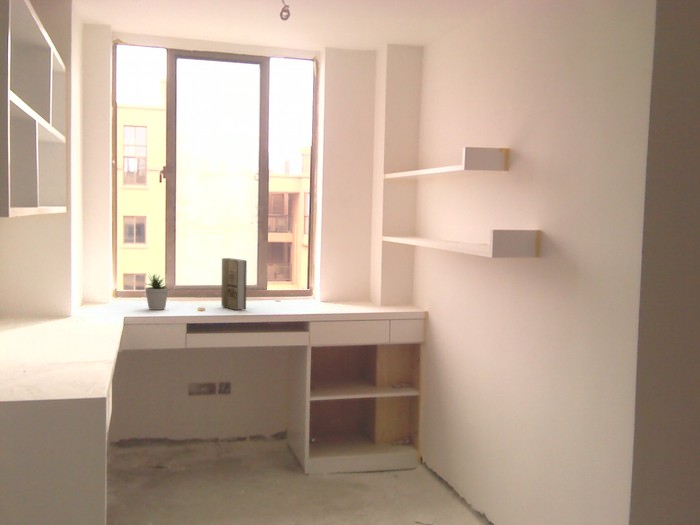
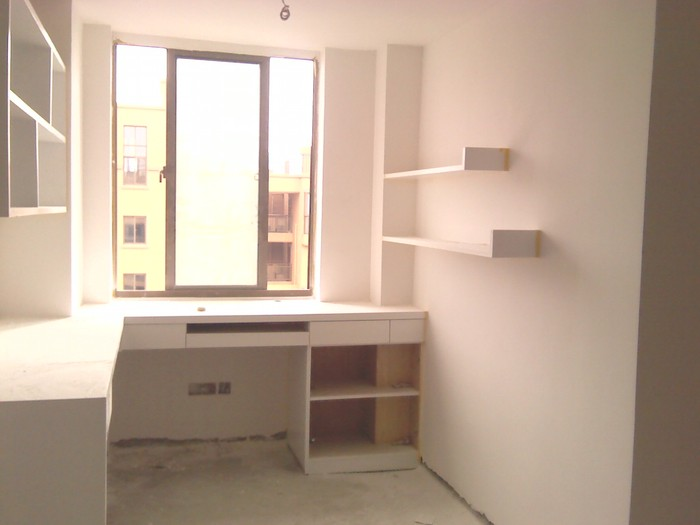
- book [221,257,248,311]
- potted plant [144,273,170,311]
